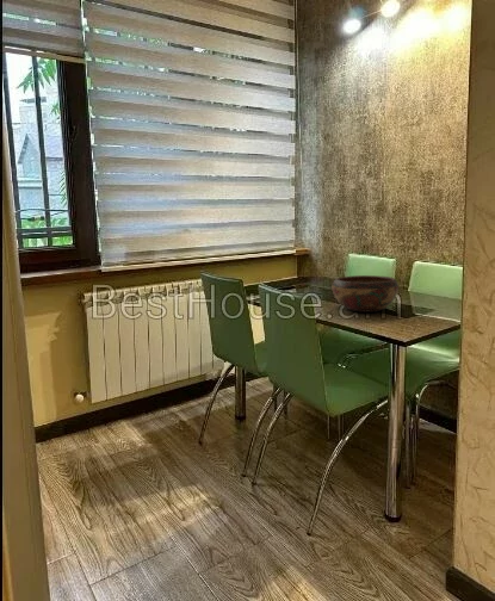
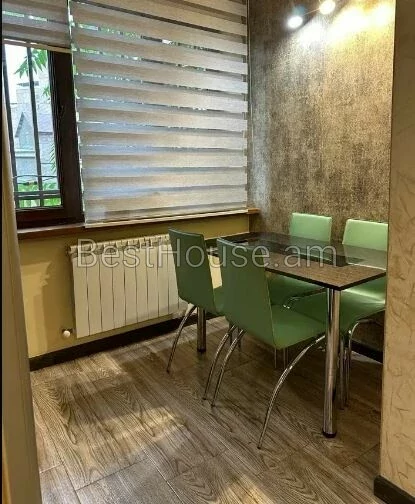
- decorative bowl [330,274,400,314]
